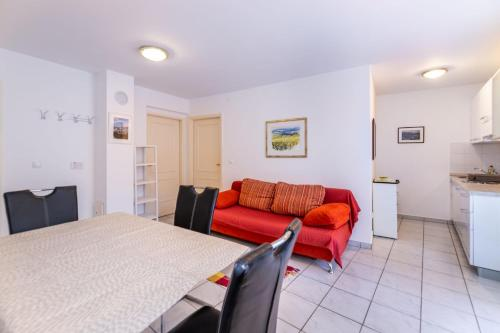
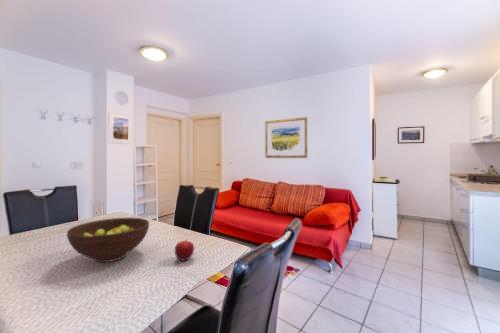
+ fruit [174,238,195,262]
+ fruit bowl [66,217,150,263]
